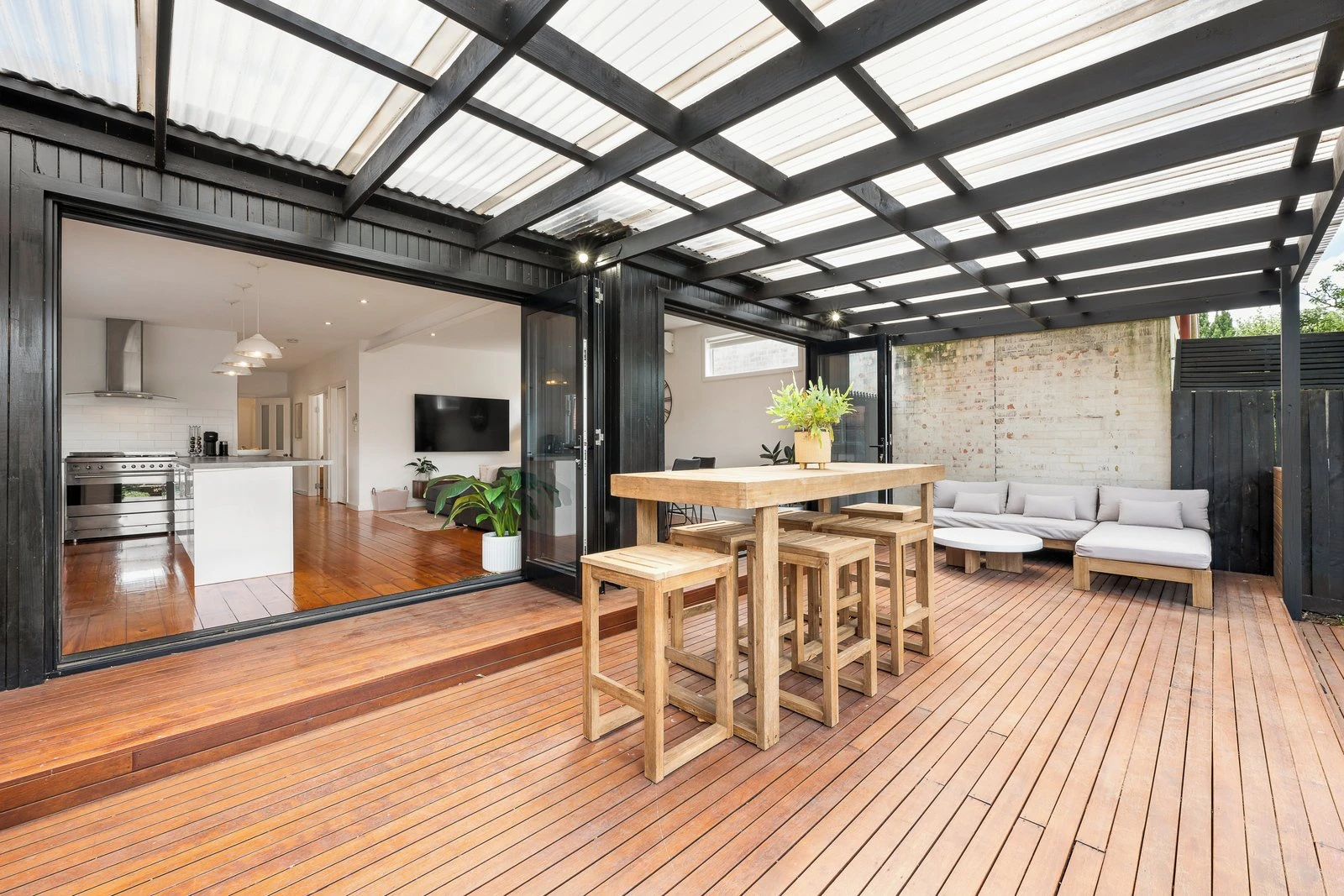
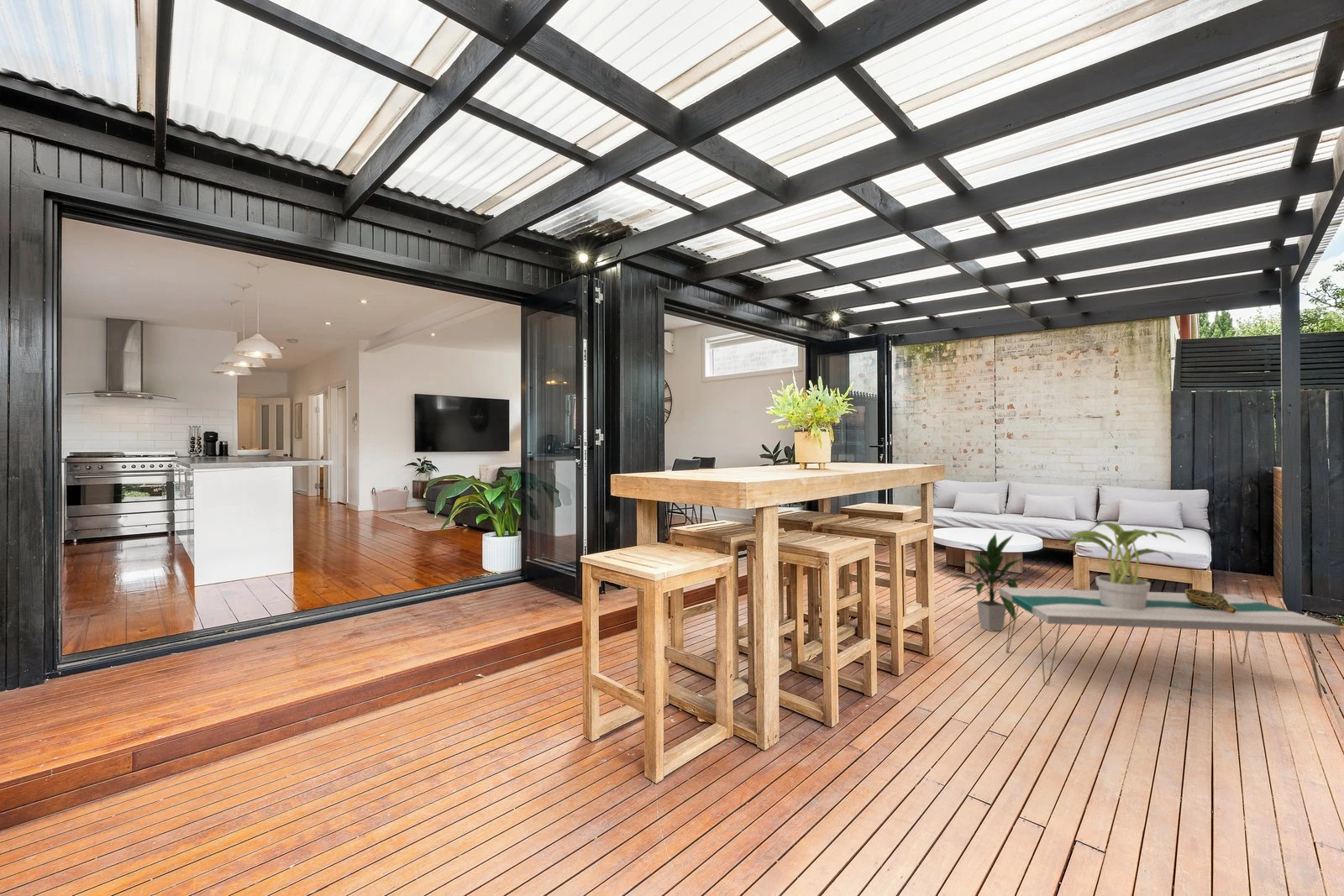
+ indoor plant [948,533,1031,631]
+ coffee table [998,587,1341,700]
+ potted plant [1065,521,1187,610]
+ decorative bowl [1184,589,1236,614]
